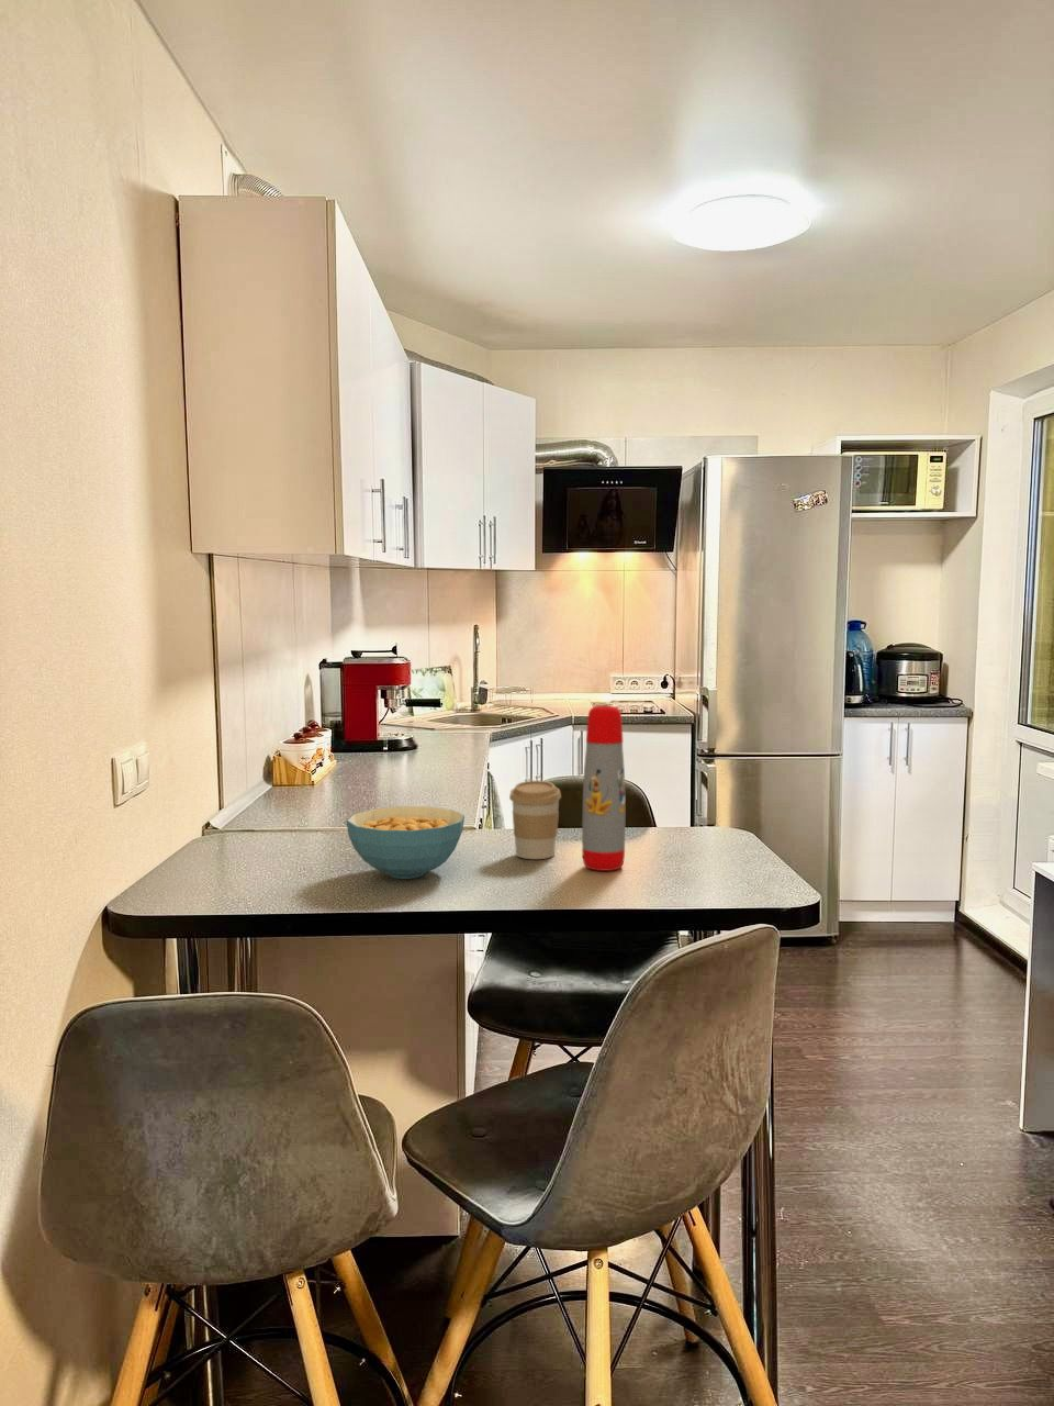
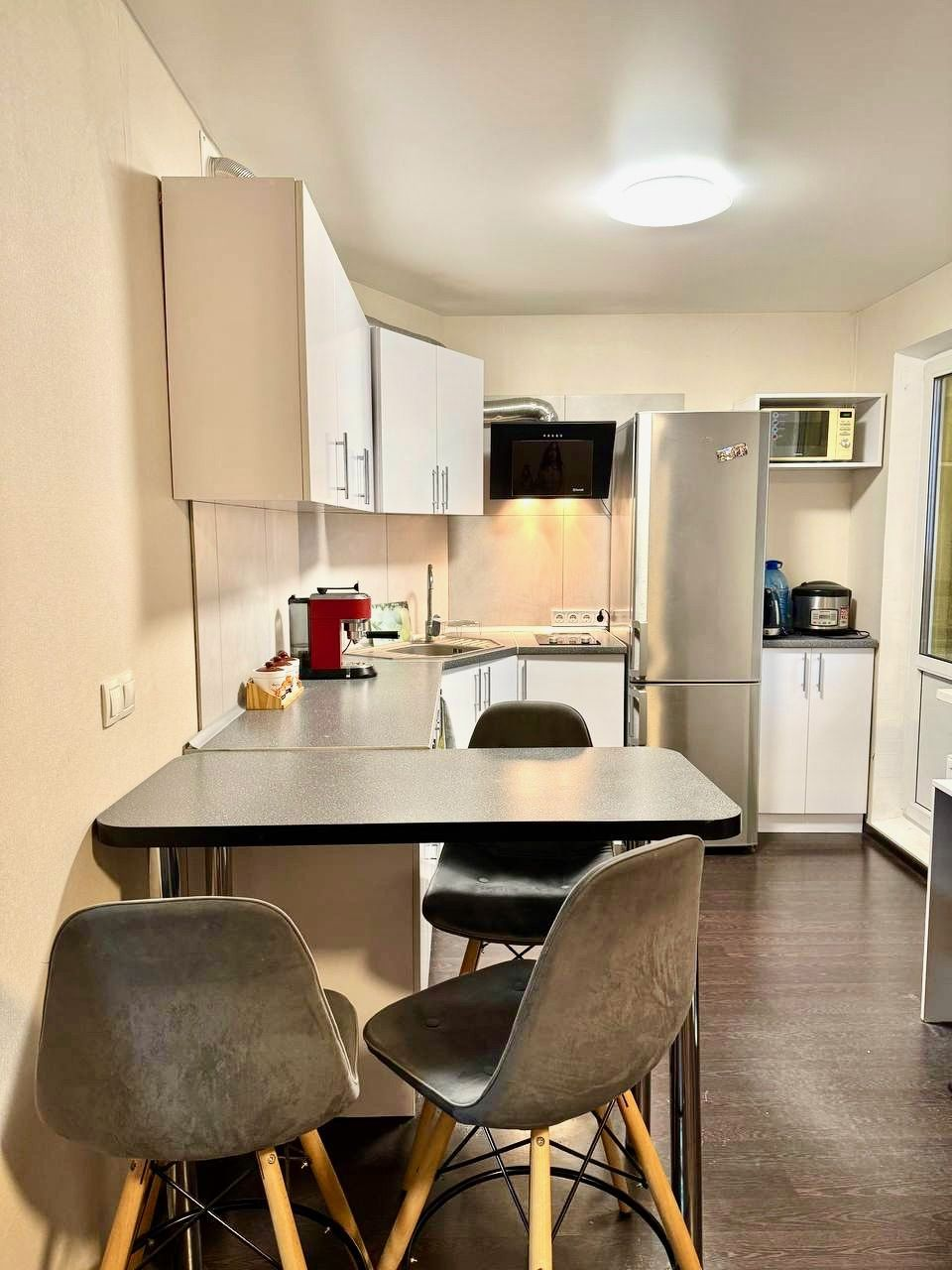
- coffee cup [508,779,562,860]
- water bottle [581,704,626,872]
- cereal bowl [344,805,465,880]
